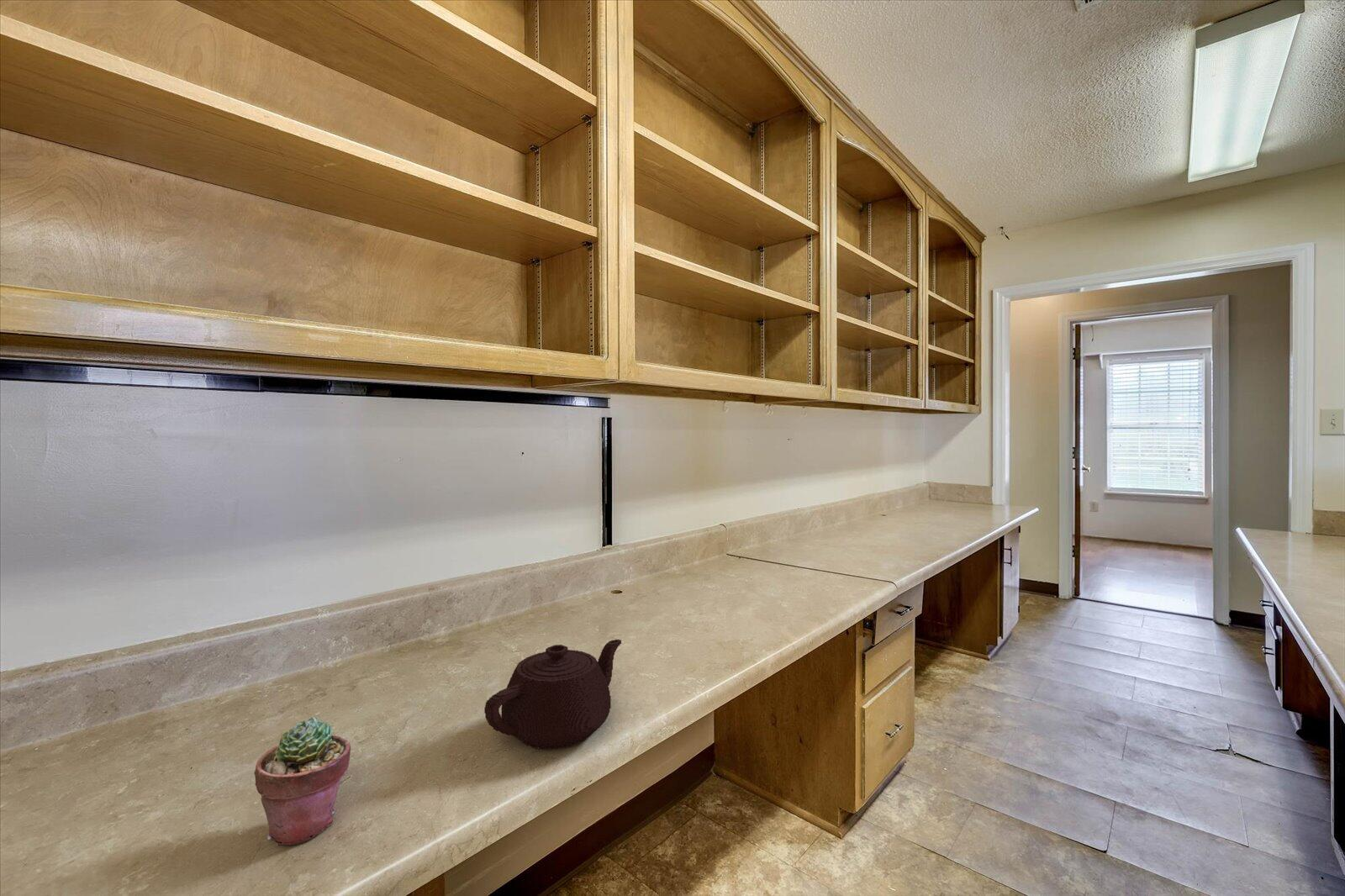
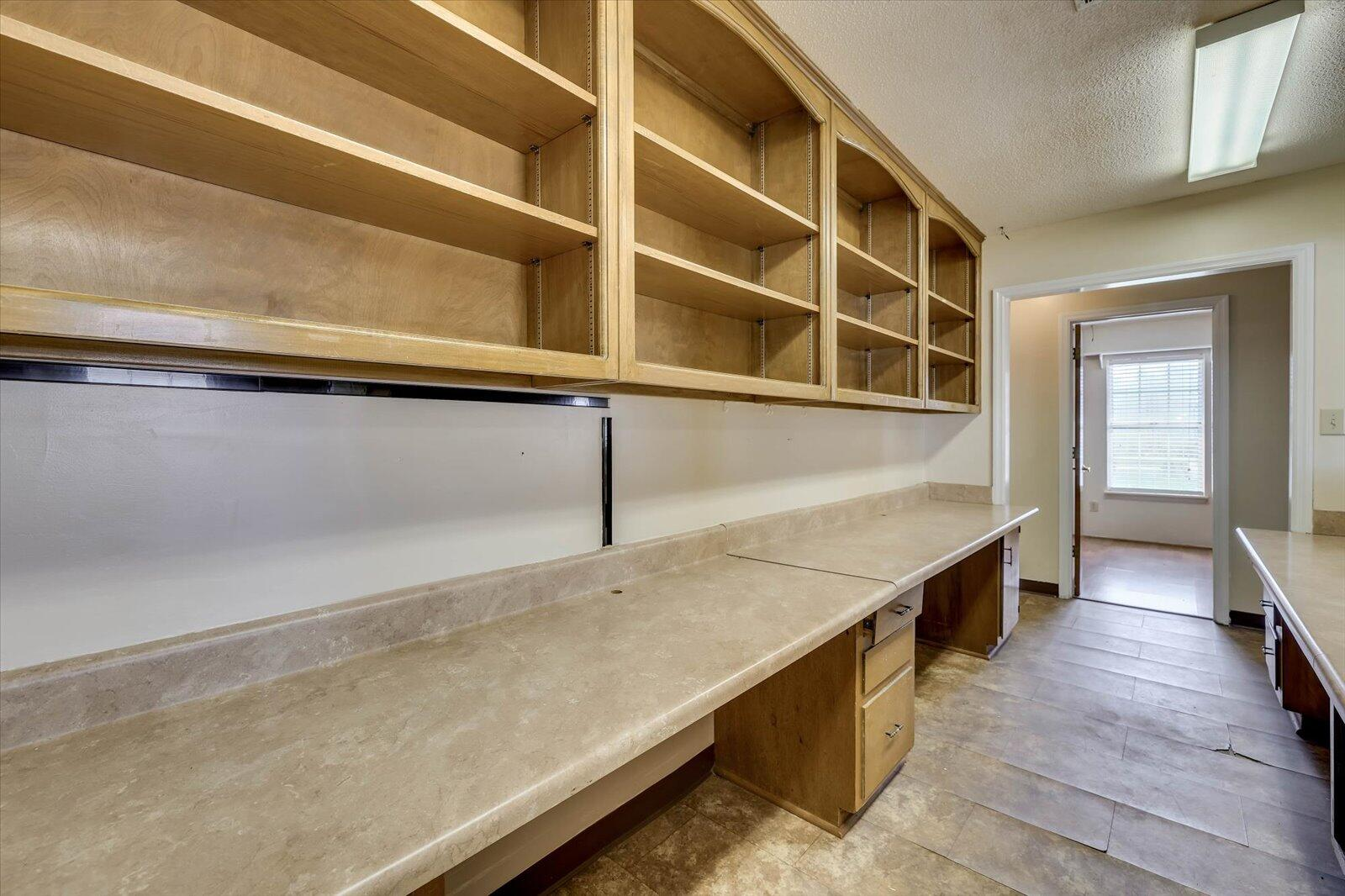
- teapot [483,639,622,751]
- potted succulent [253,716,351,846]
